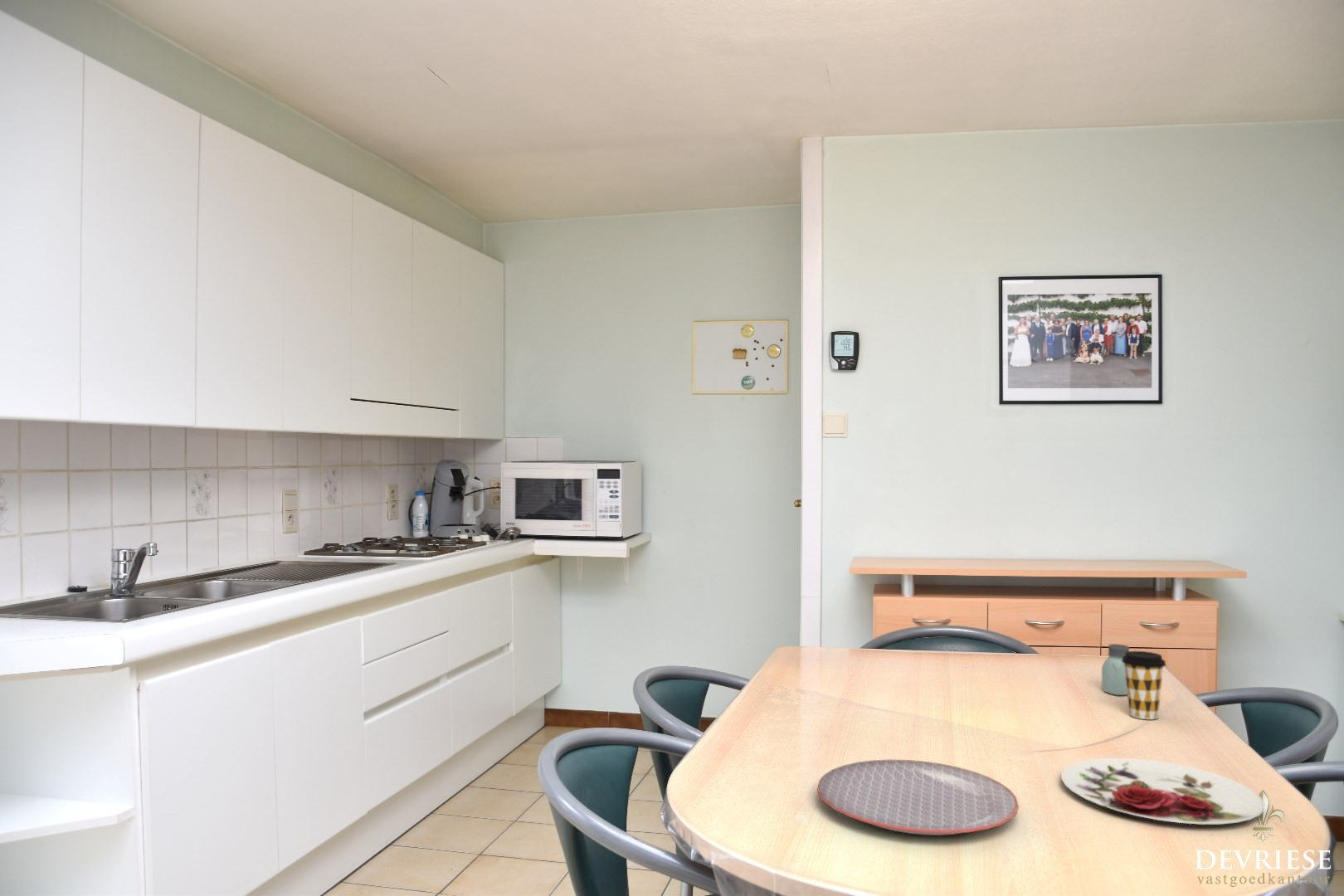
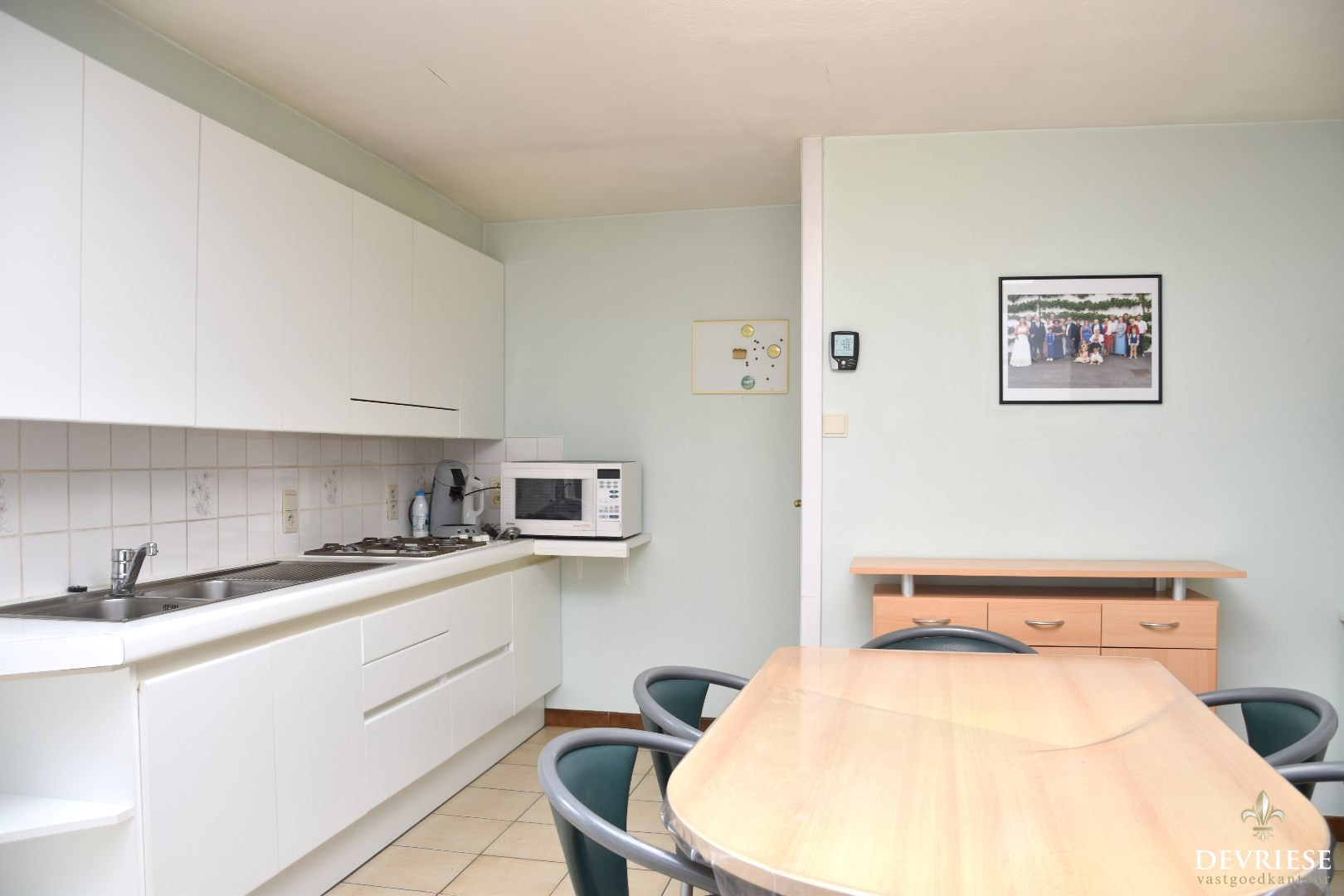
- plate [1060,757,1265,825]
- plate [816,759,1020,836]
- saltshaker [1101,643,1130,696]
- coffee cup [1122,650,1166,720]
